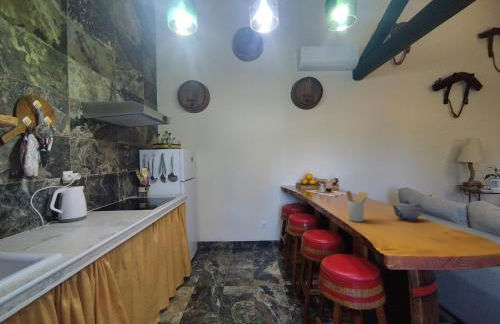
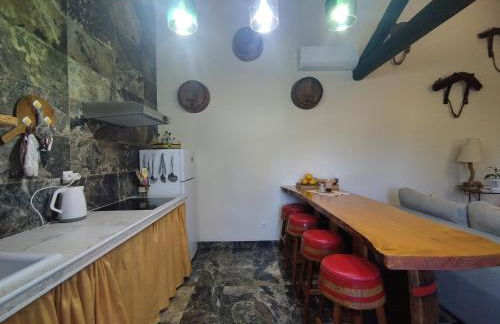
- utensil holder [345,190,369,223]
- teapot [391,200,424,222]
